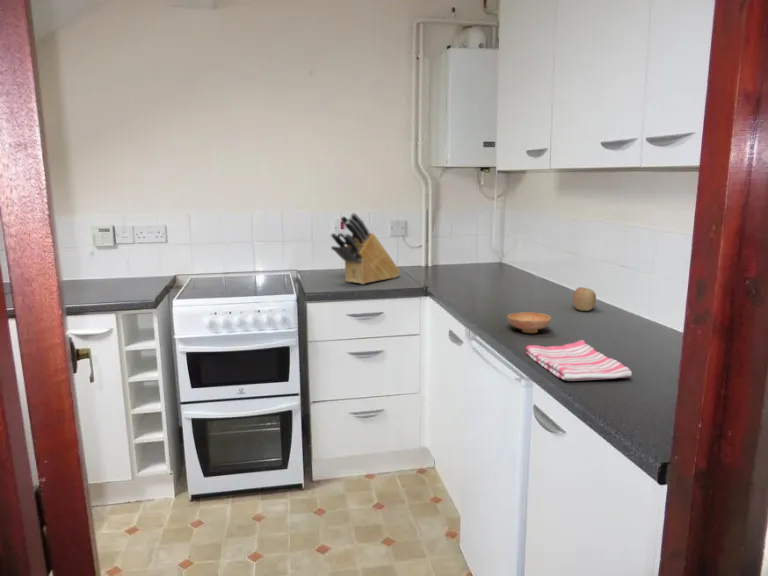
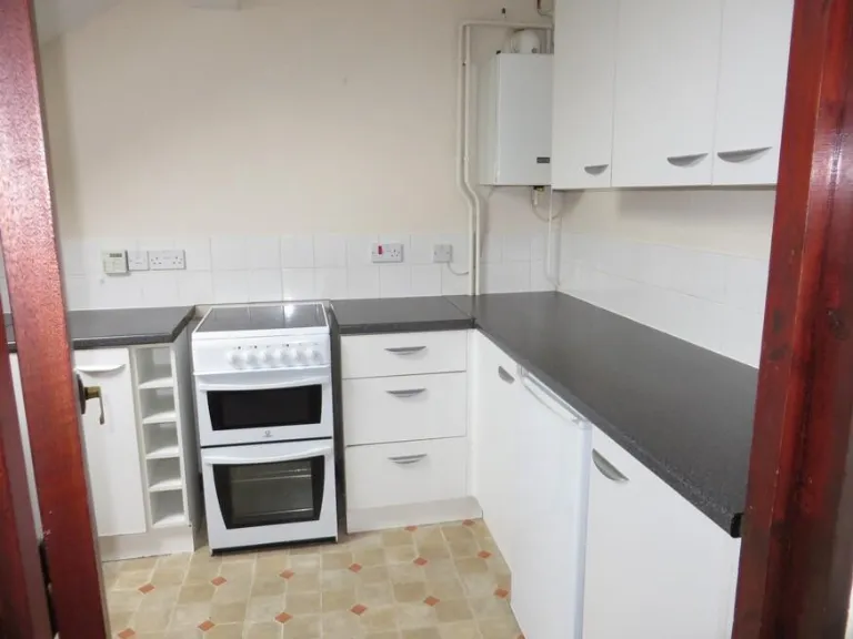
- dish towel [525,339,633,382]
- bowl [507,311,552,334]
- knife block [330,212,401,285]
- apple [572,286,597,312]
